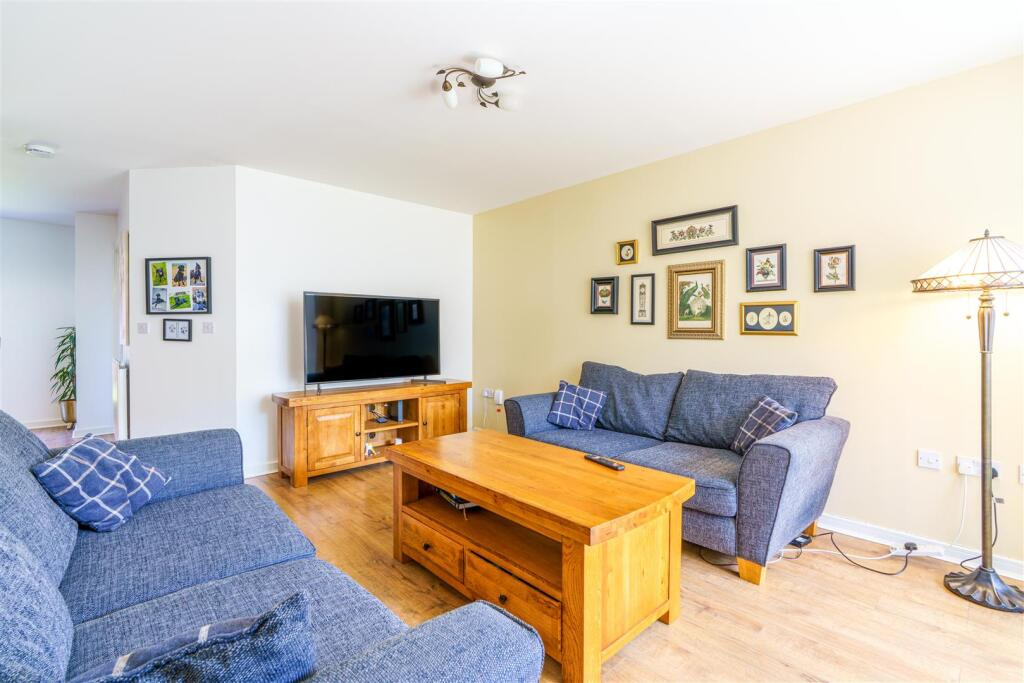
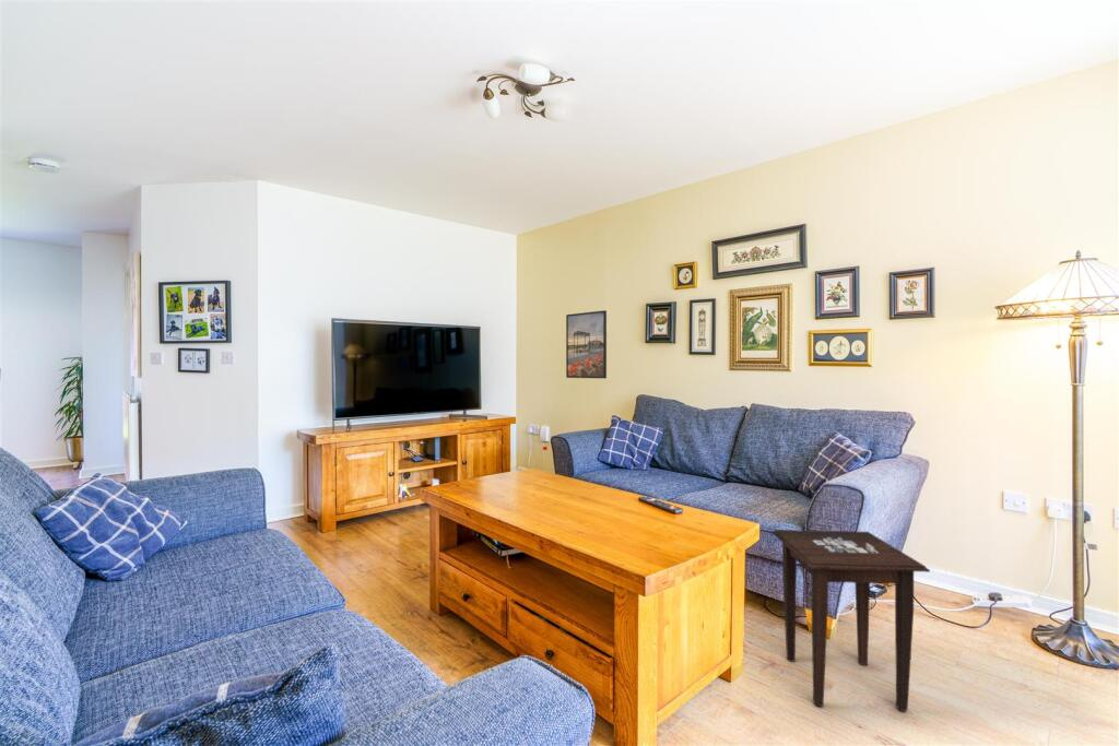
+ side table [770,529,931,712]
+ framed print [565,309,608,380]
